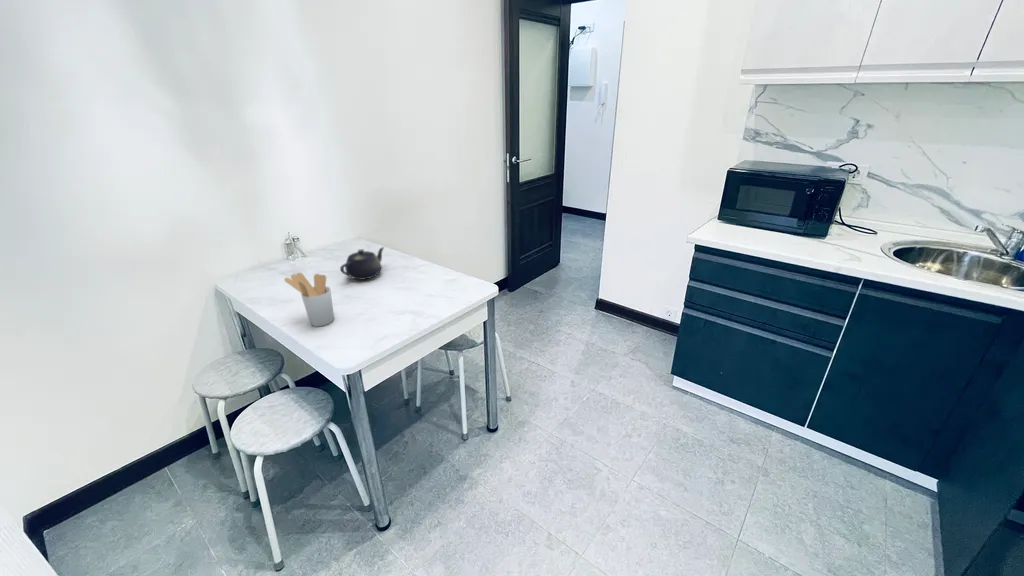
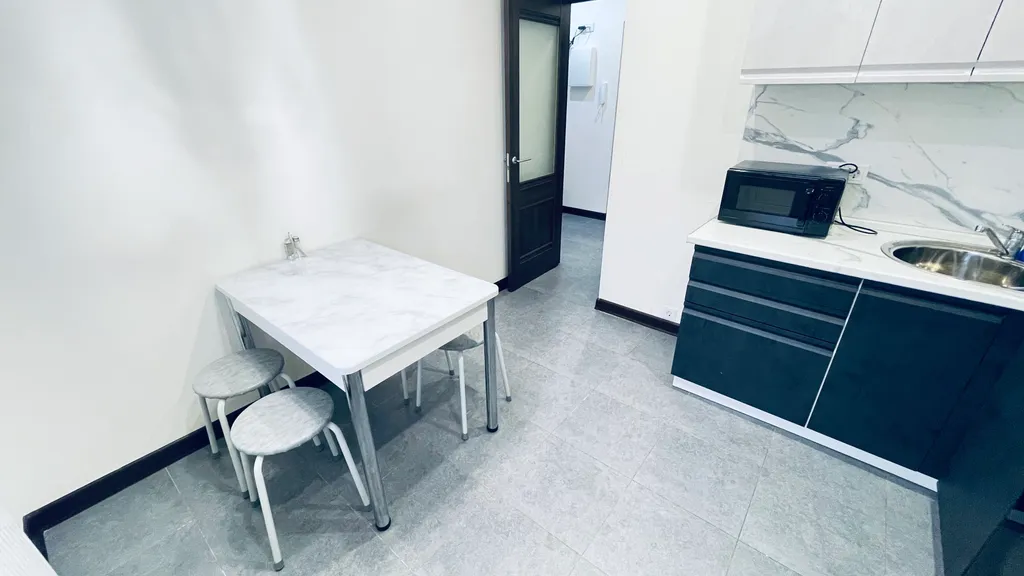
- utensil holder [283,272,335,327]
- teapot [339,246,385,281]
